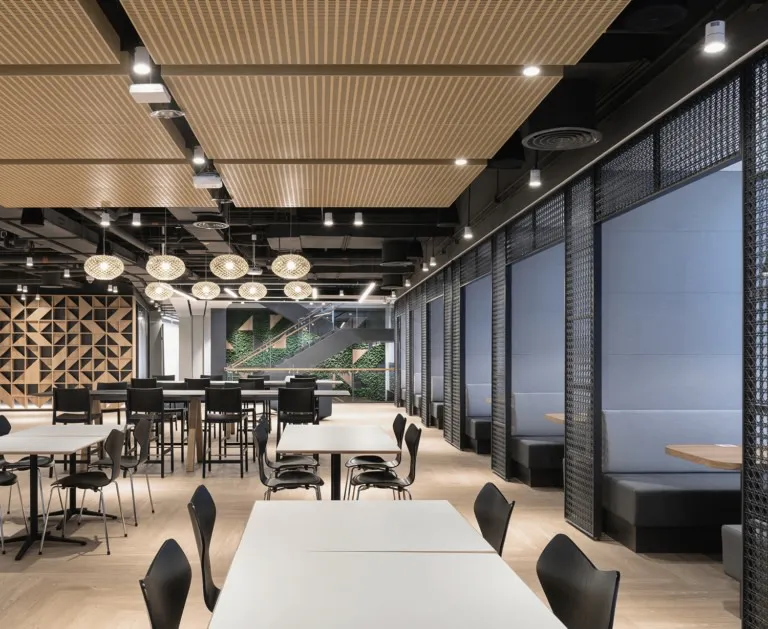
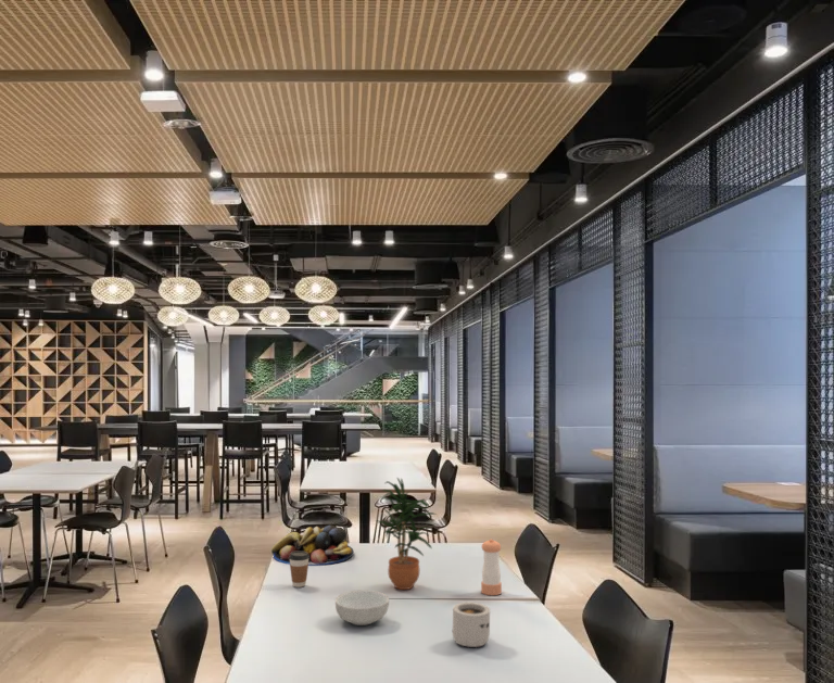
+ coffee cup [452,602,491,648]
+ potted plant [375,476,439,591]
+ pepper shaker [480,539,503,596]
+ cereal bowl [334,590,390,627]
+ coffee cup [289,552,309,589]
+ fruit bowl [270,524,355,567]
